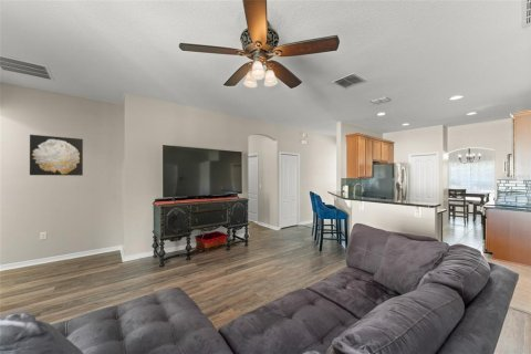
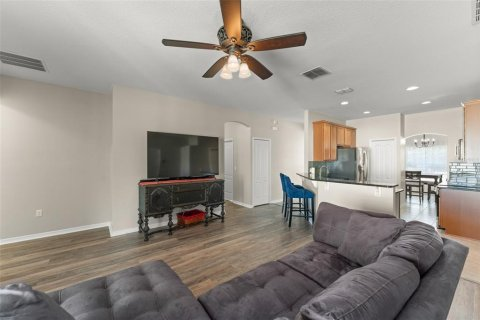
- wall art [29,134,84,177]
